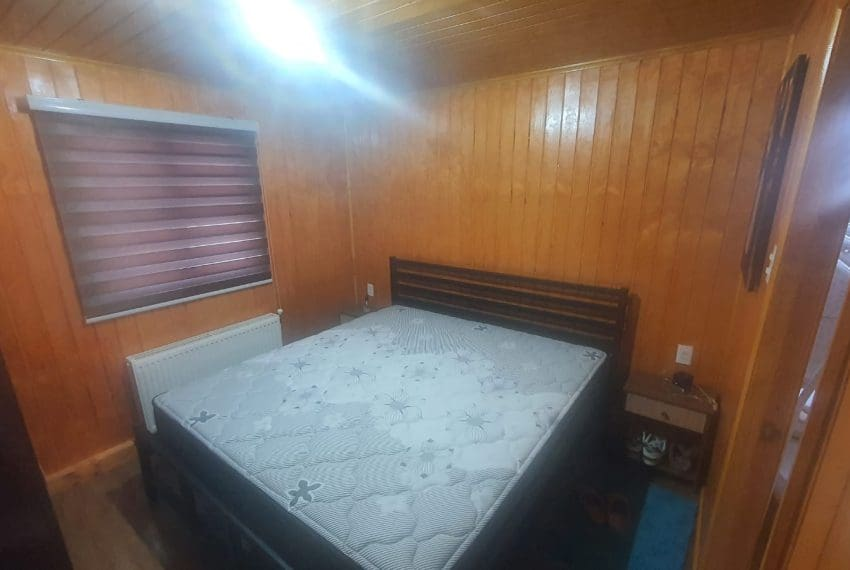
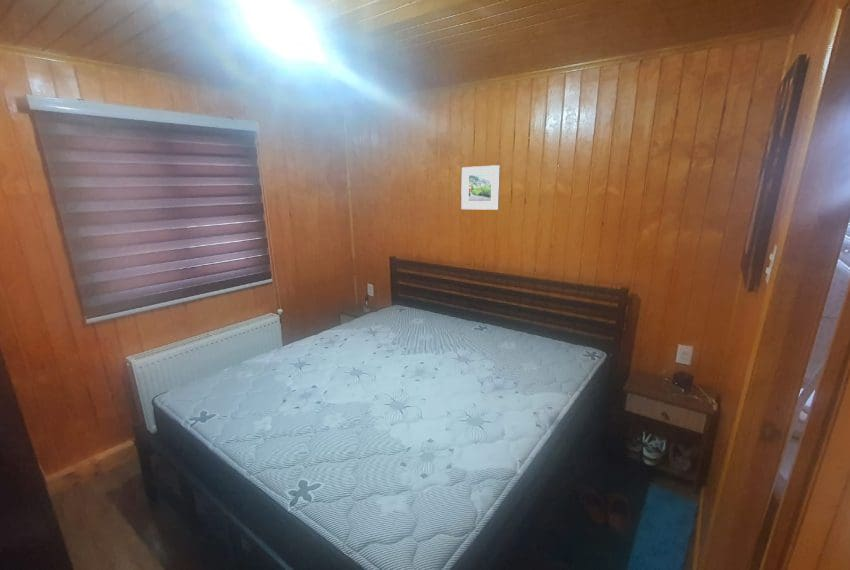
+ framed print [460,164,501,211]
